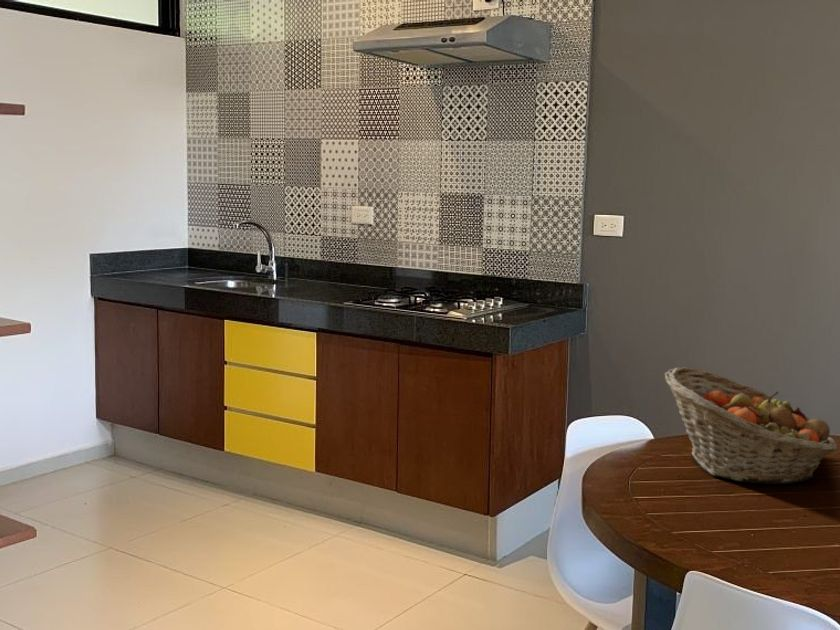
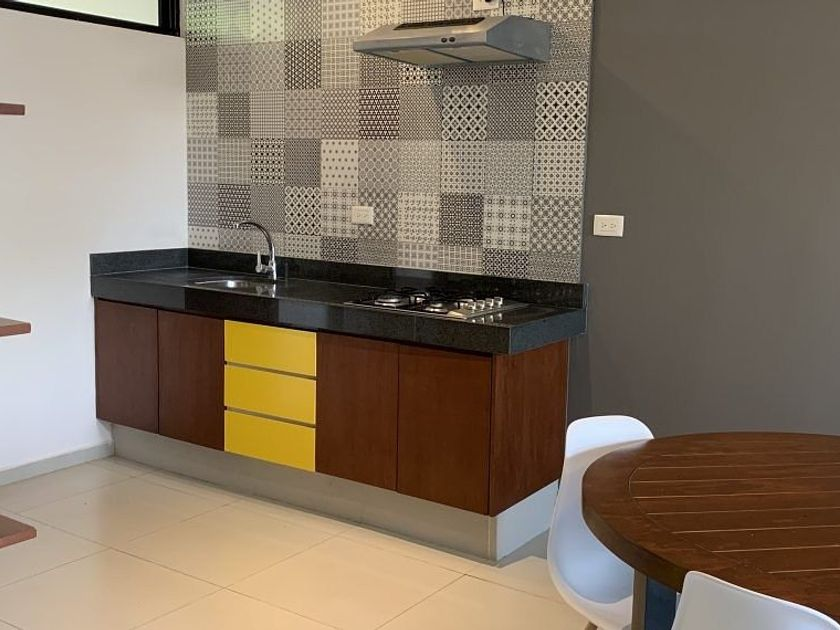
- fruit basket [663,366,838,485]
